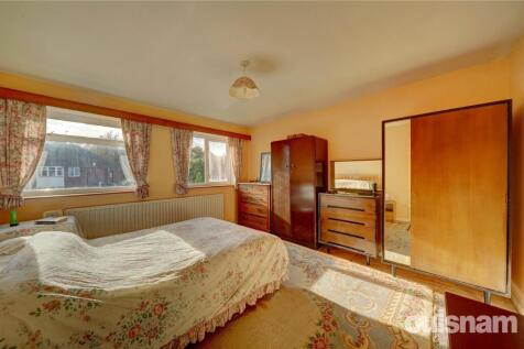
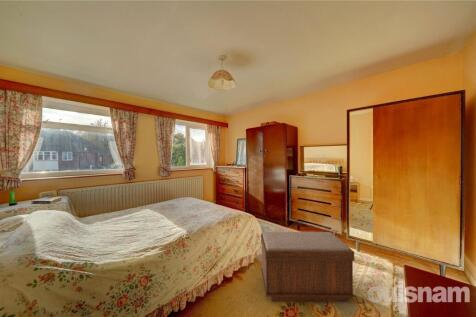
+ bench [260,231,355,303]
